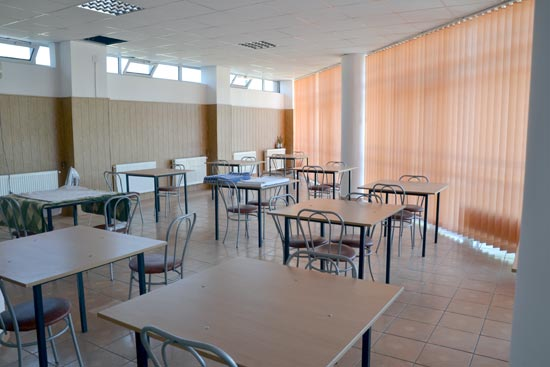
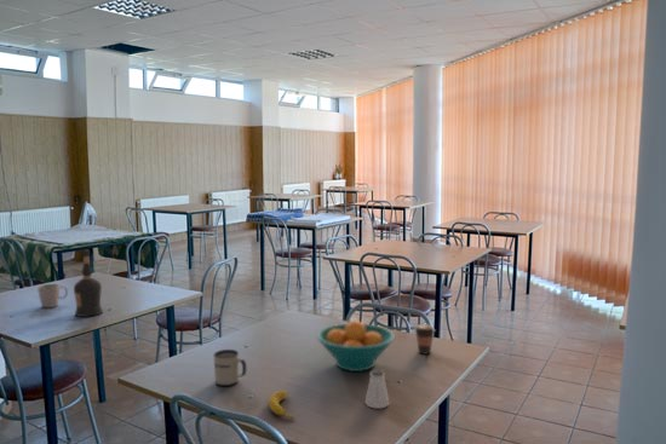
+ mug [36,283,69,309]
+ mug [213,348,248,387]
+ saltshaker [364,368,390,410]
+ banana [268,390,295,420]
+ liquor bottle [73,249,104,318]
+ fruit bowl [315,319,396,373]
+ coffee cup [413,323,436,356]
